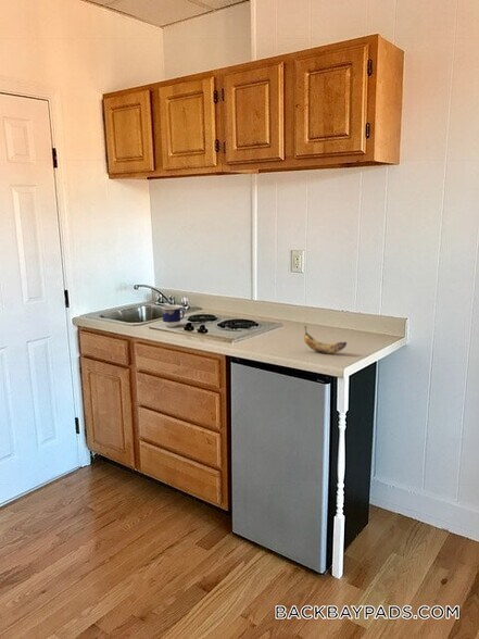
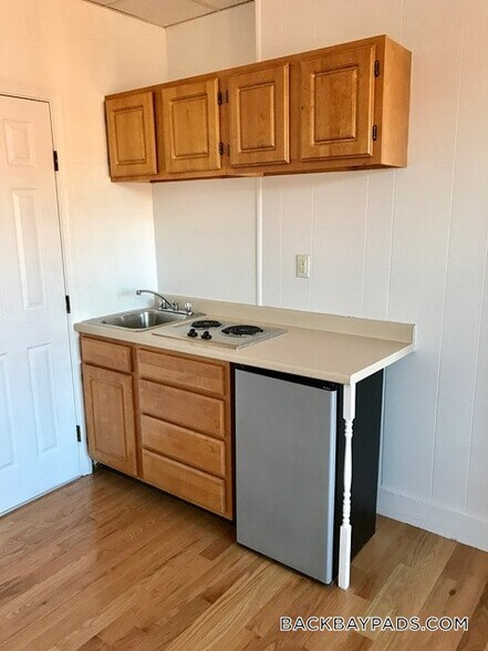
- cup [161,304,186,328]
- banana [303,324,348,354]
